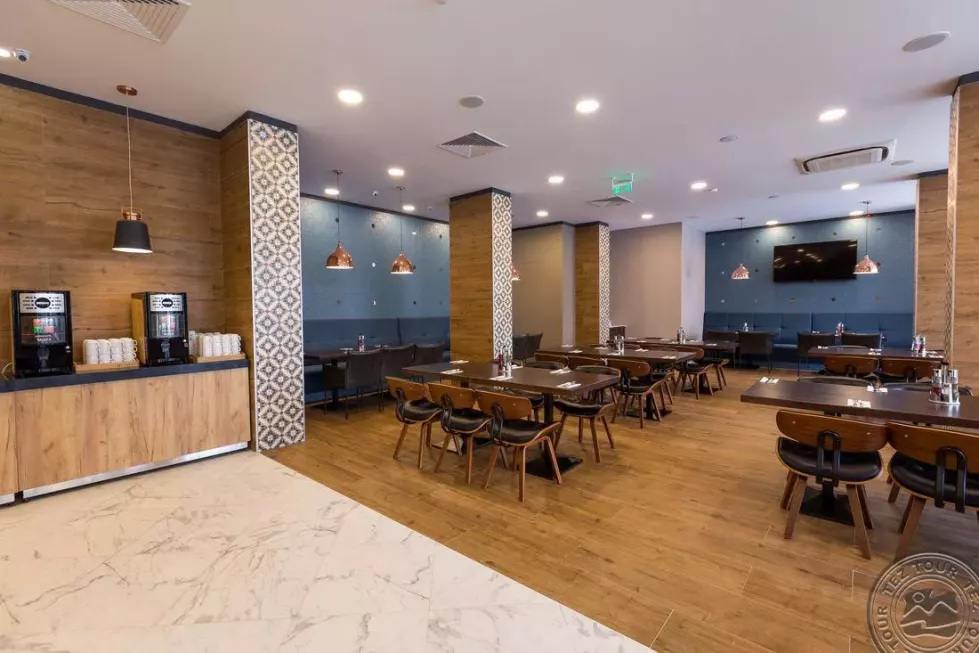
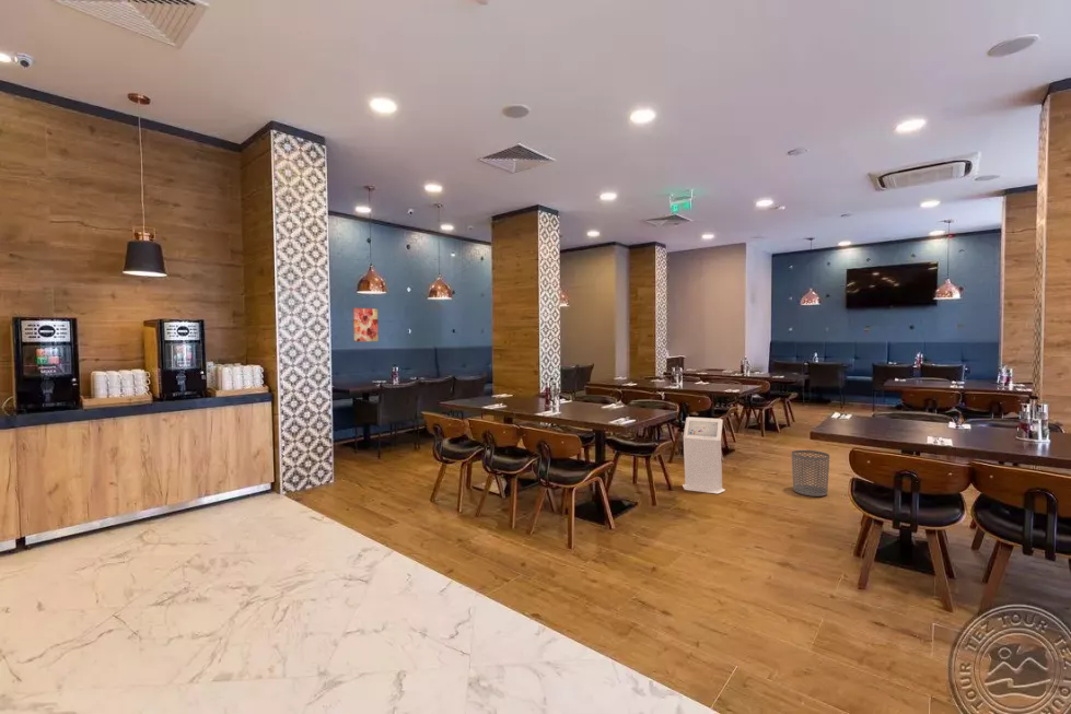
+ wall art [352,307,380,342]
+ lectern [682,415,726,495]
+ waste bin [791,449,830,498]
